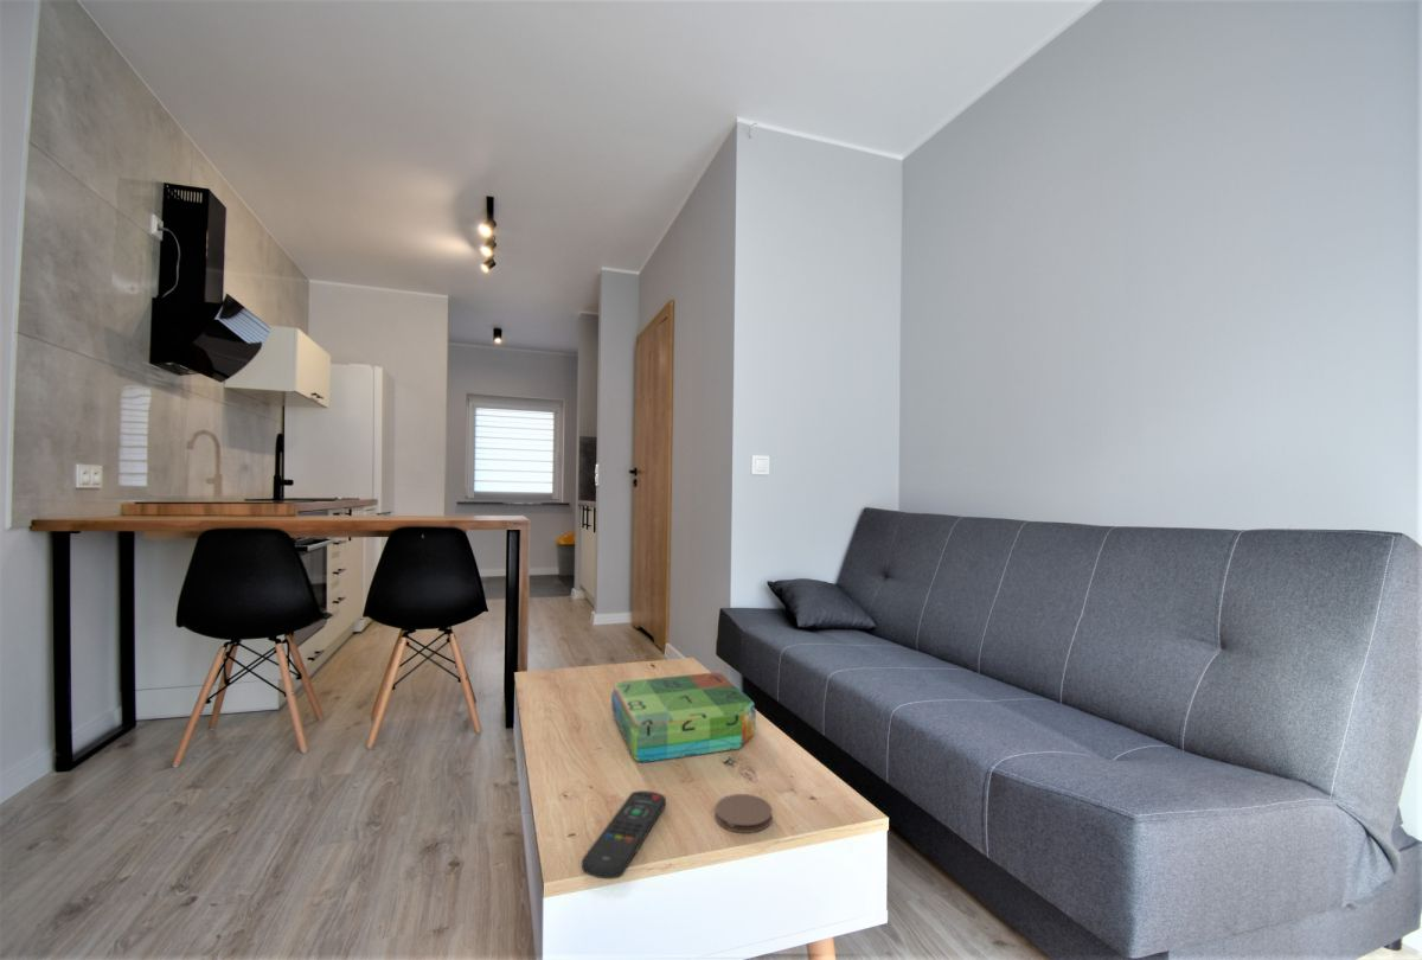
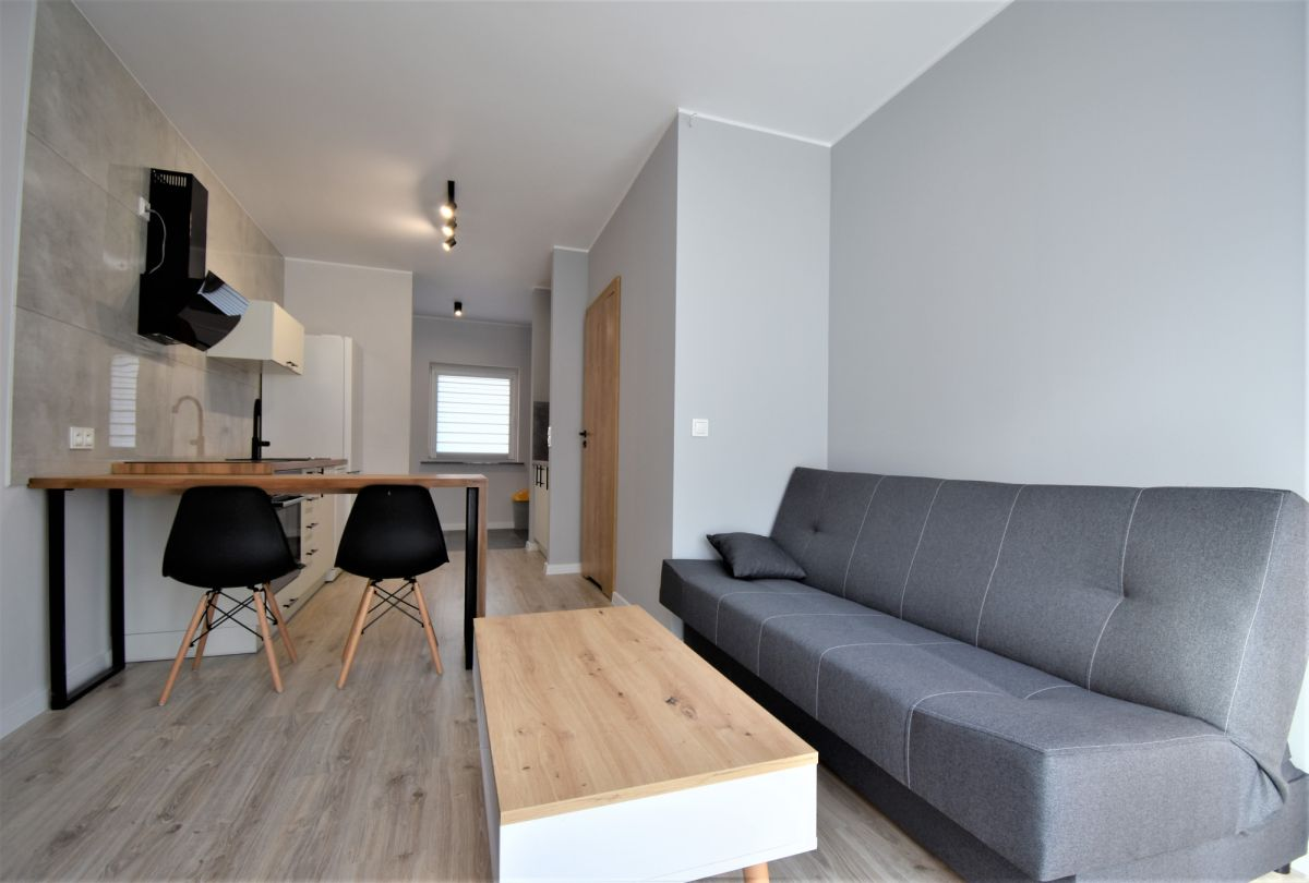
- remote control [581,789,667,879]
- coaster [713,793,774,834]
- board game [610,672,757,763]
